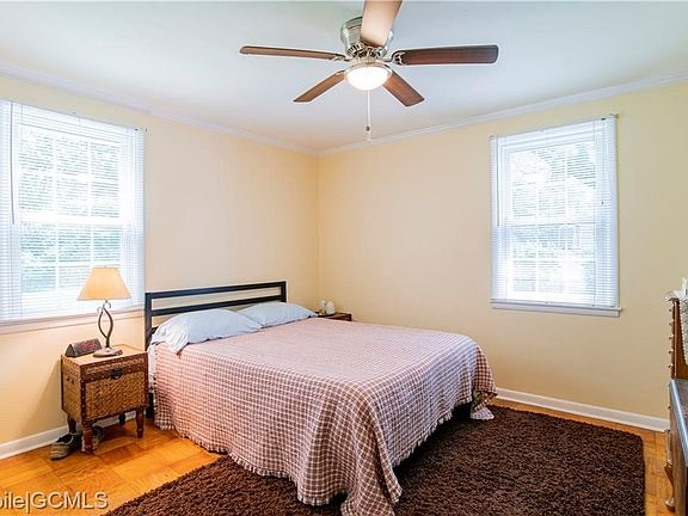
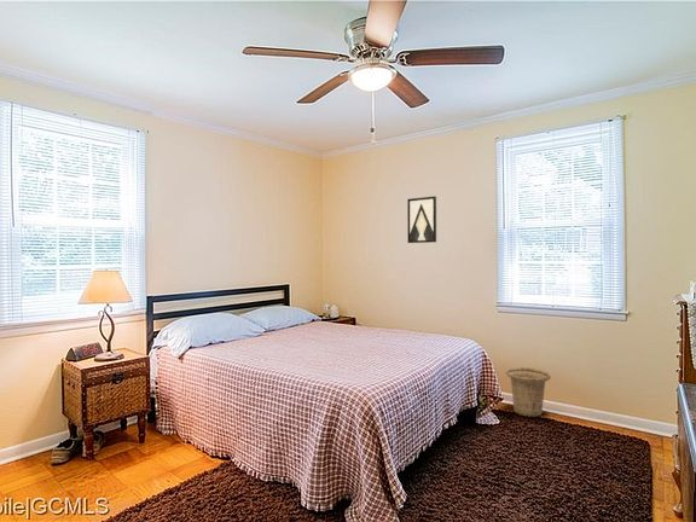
+ basket [504,366,552,418]
+ wall art [406,196,437,244]
